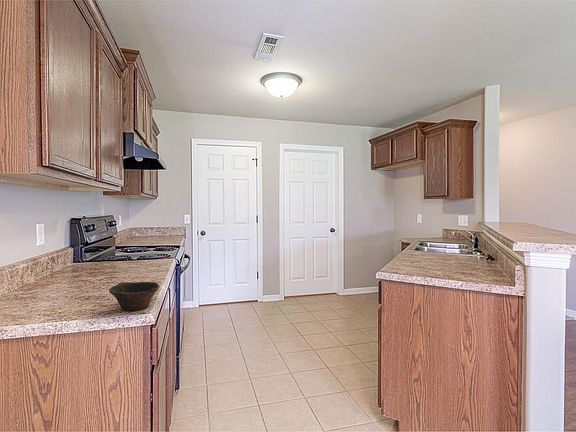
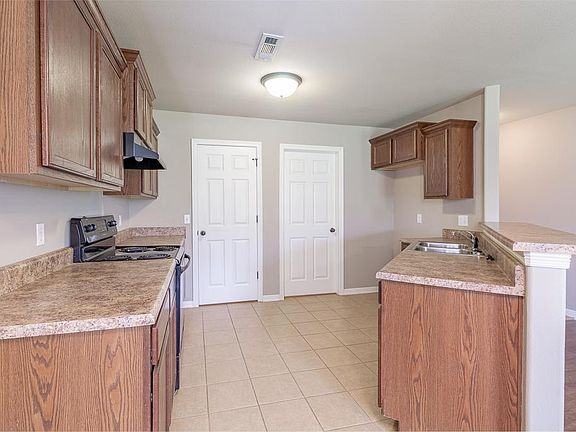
- bowl [108,281,161,311]
